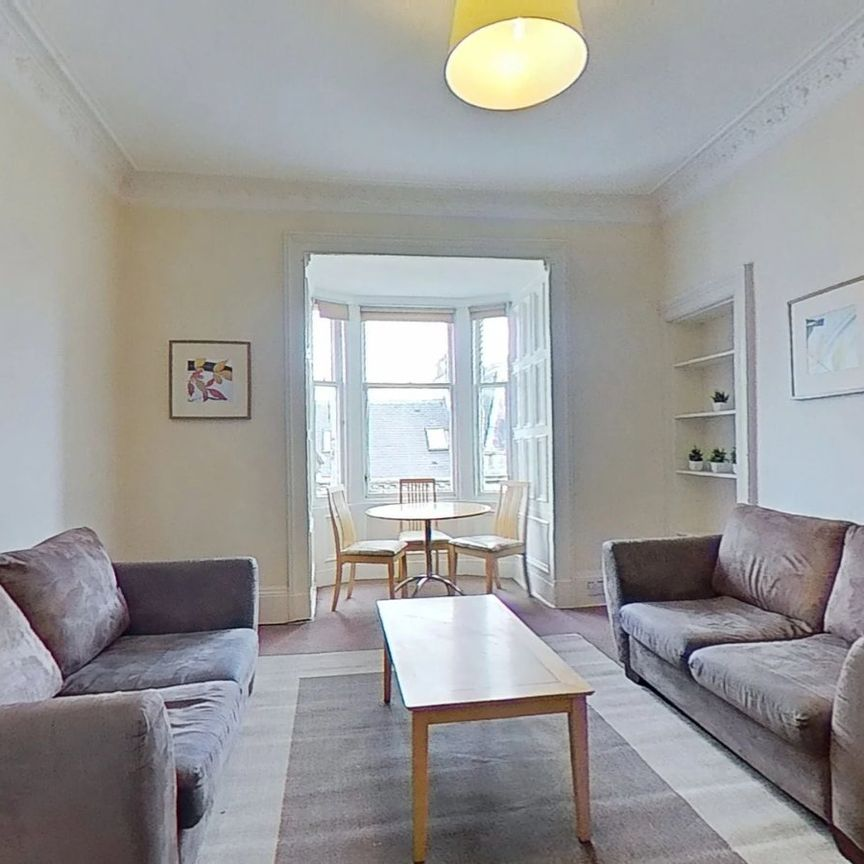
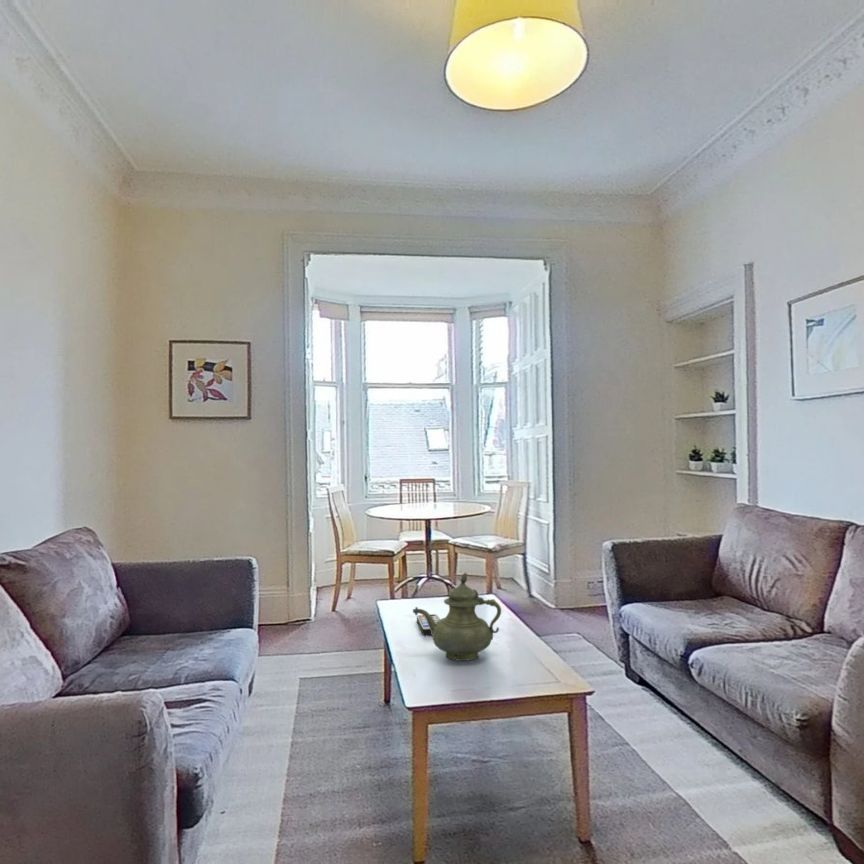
+ remote control [416,613,441,636]
+ teapot [412,572,502,662]
